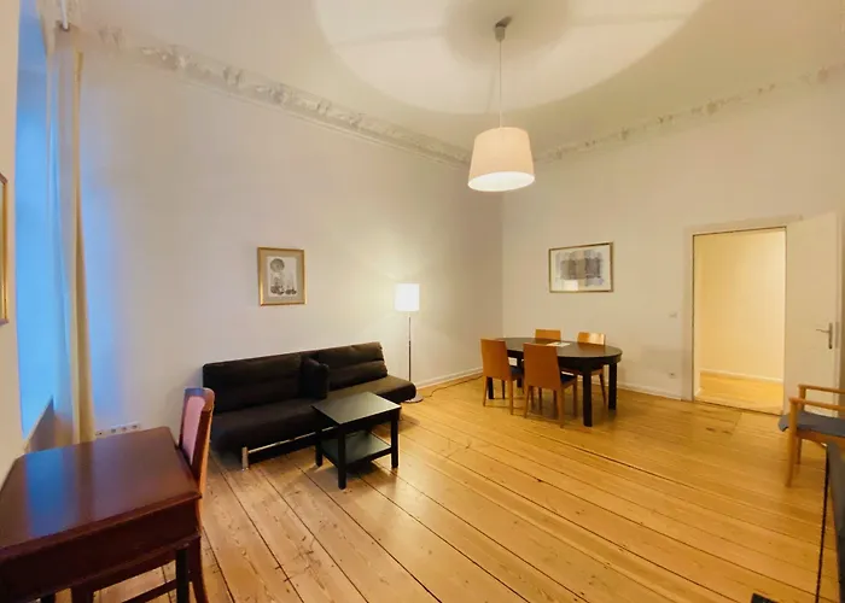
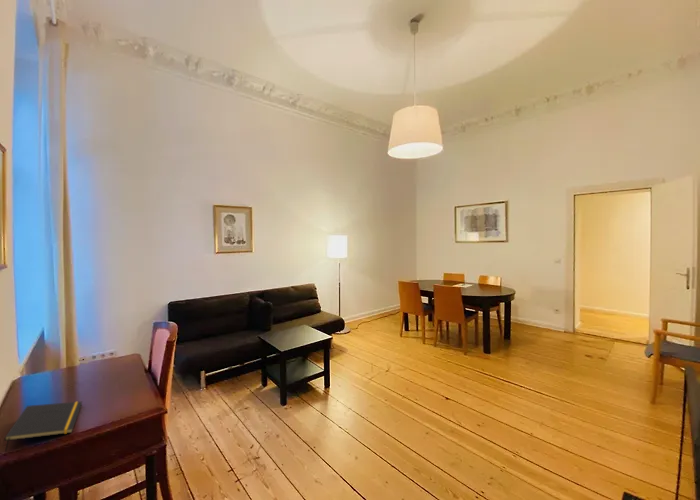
+ notepad [3,401,83,453]
